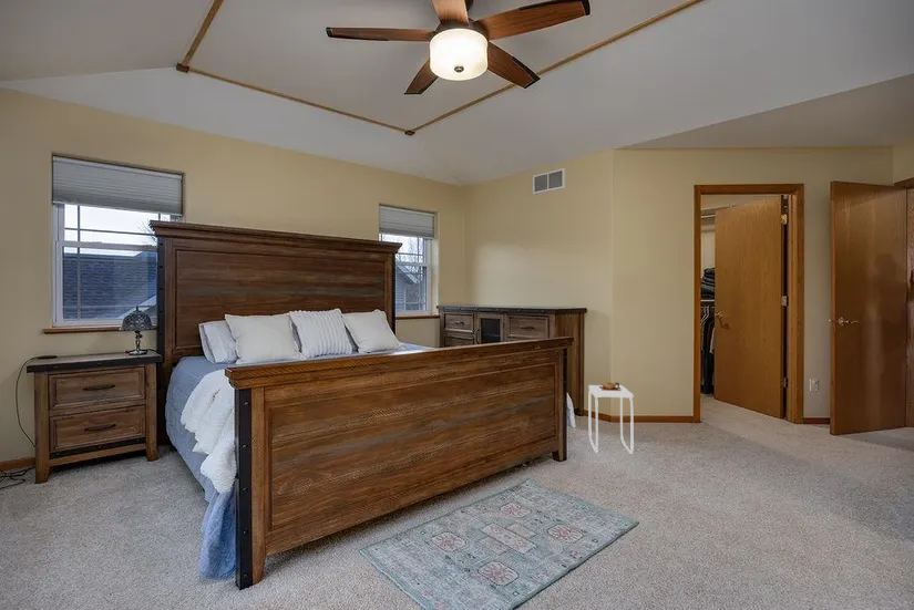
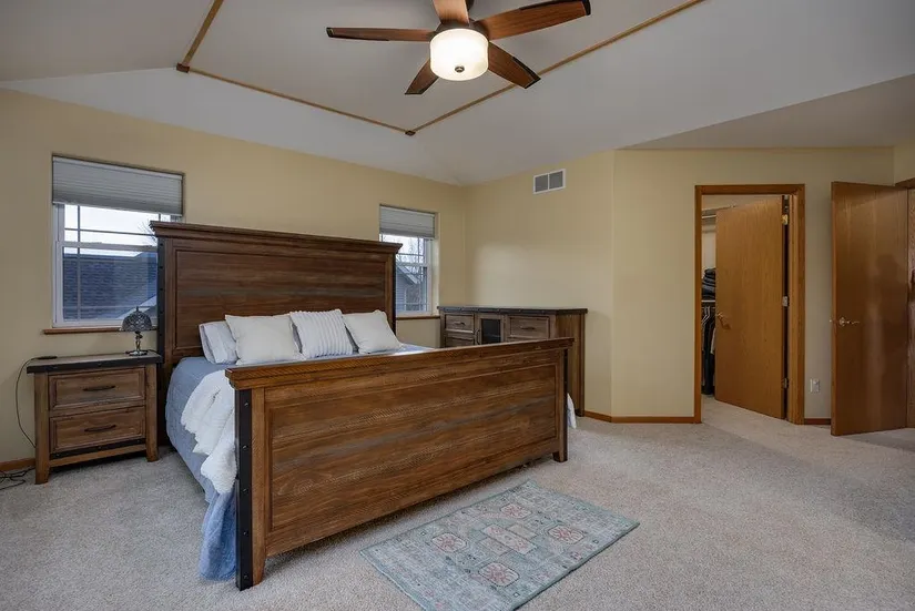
- side table [587,382,634,455]
